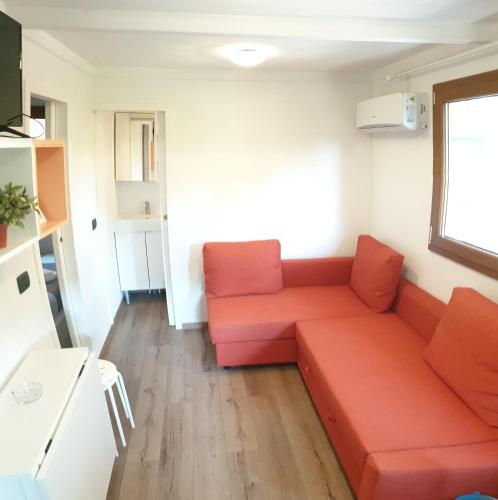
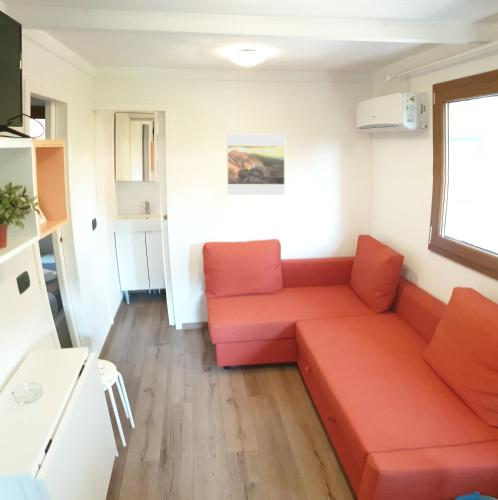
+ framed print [225,133,286,196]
